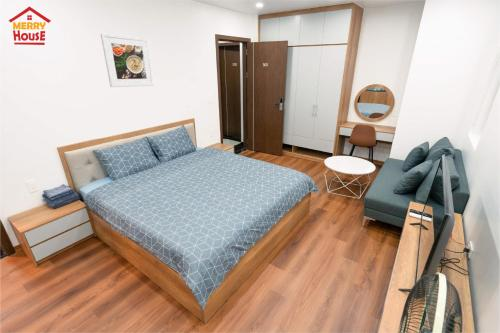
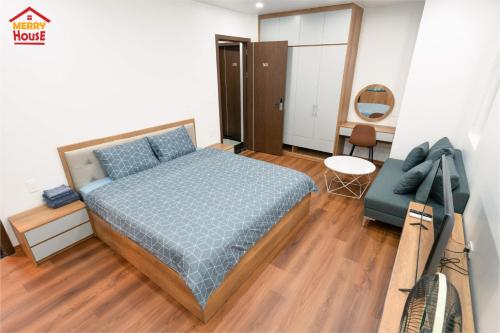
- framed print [100,32,155,88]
